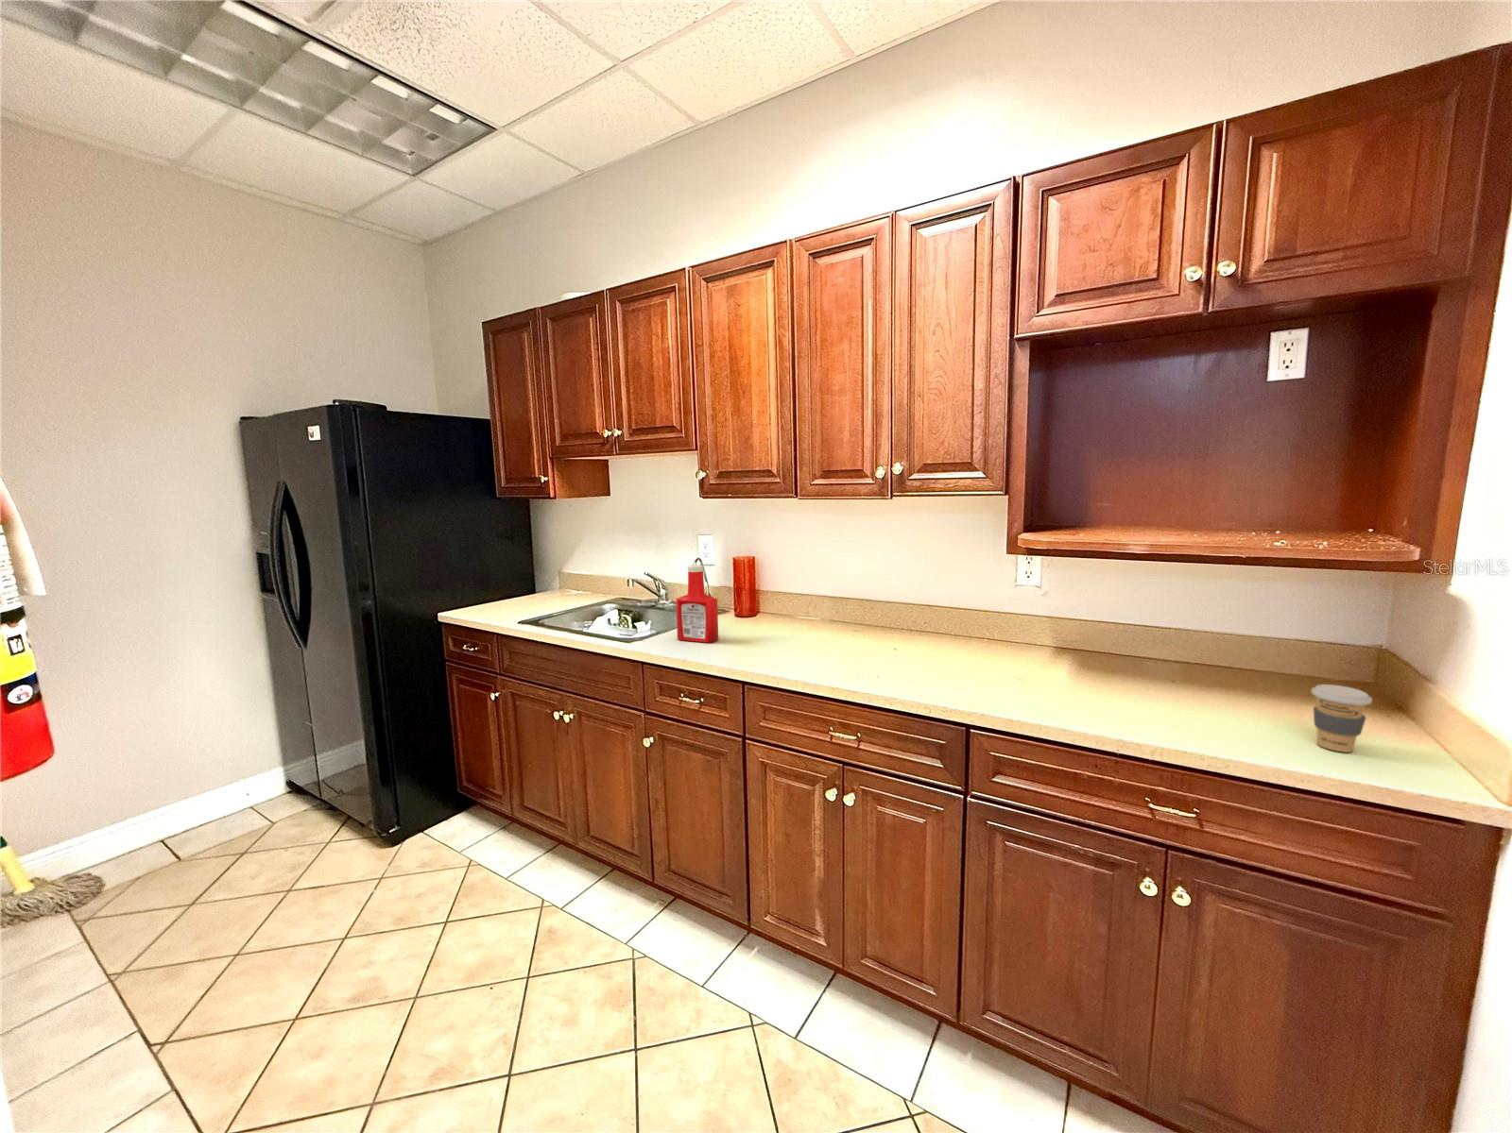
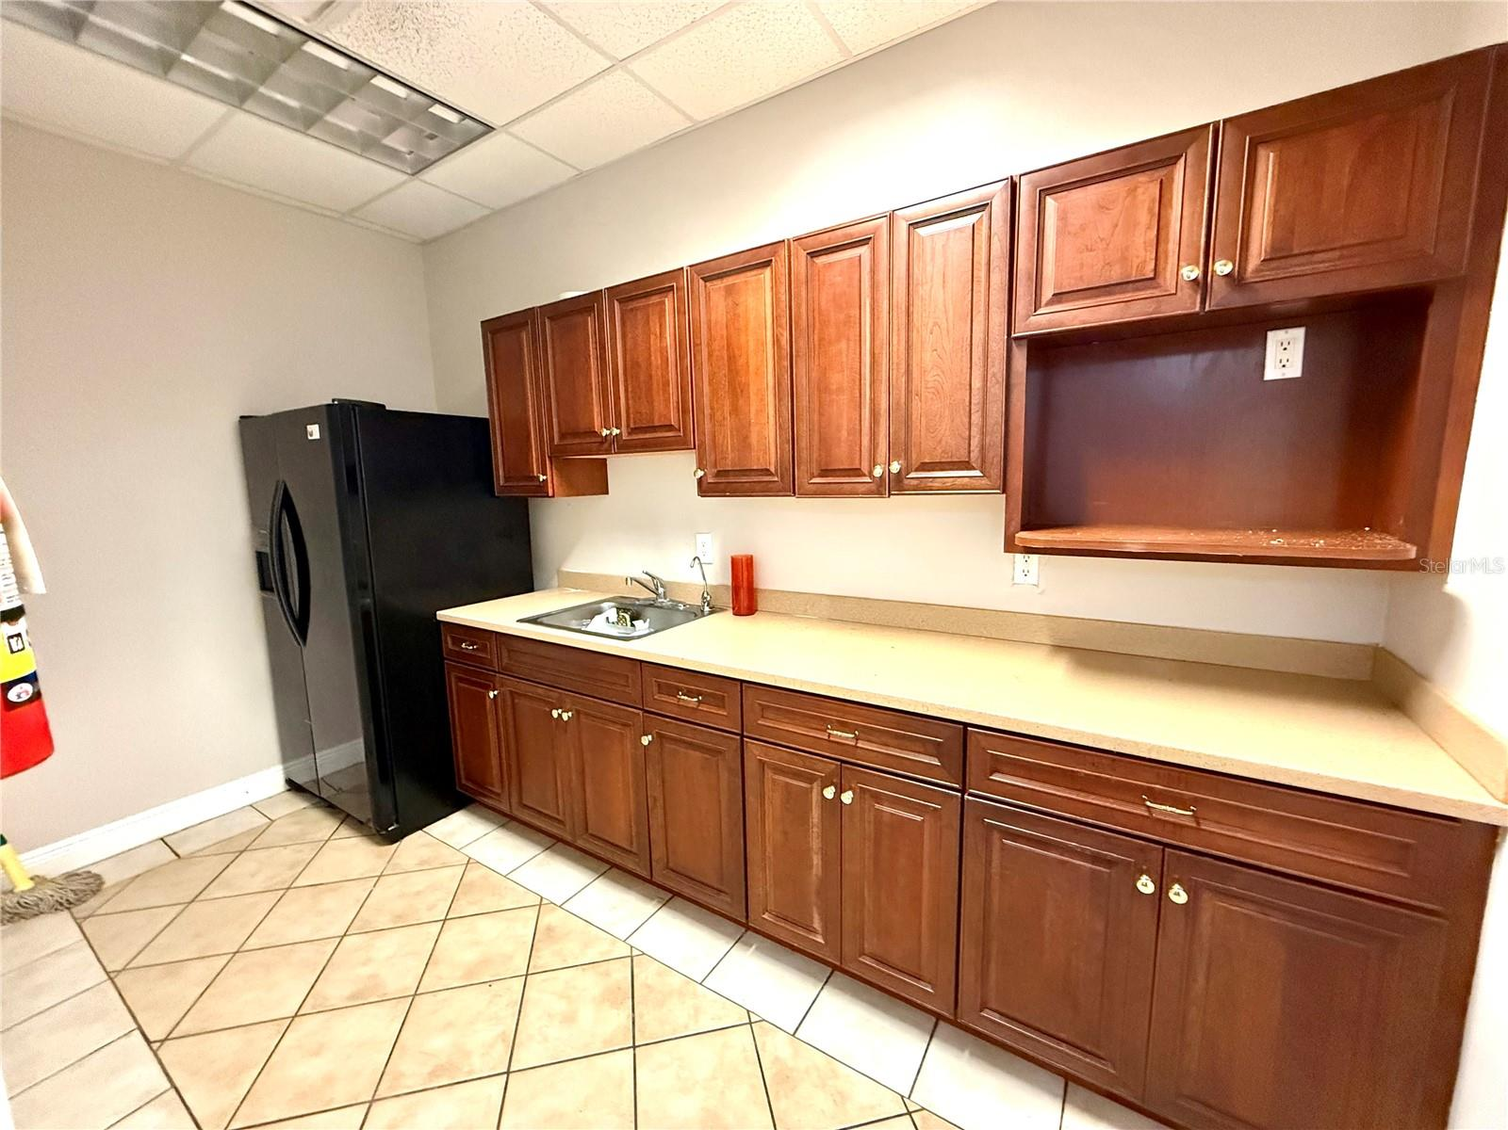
- coffee cup [1311,683,1373,753]
- soap bottle [675,564,719,644]
